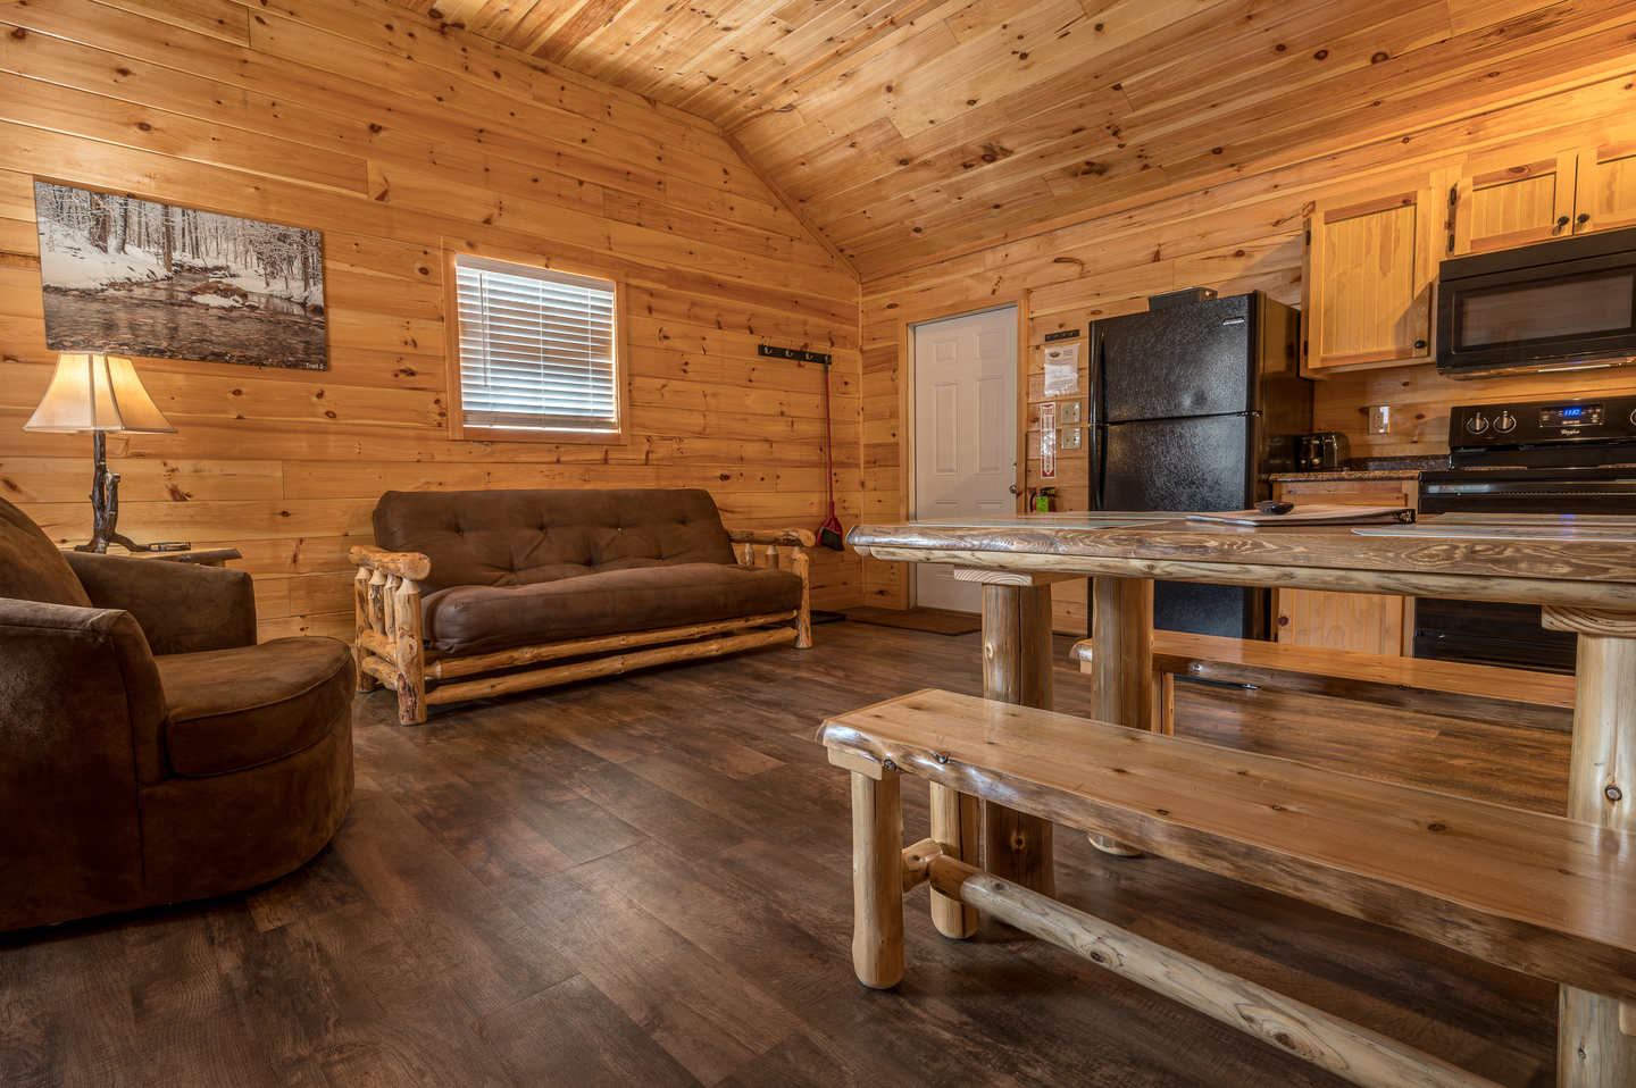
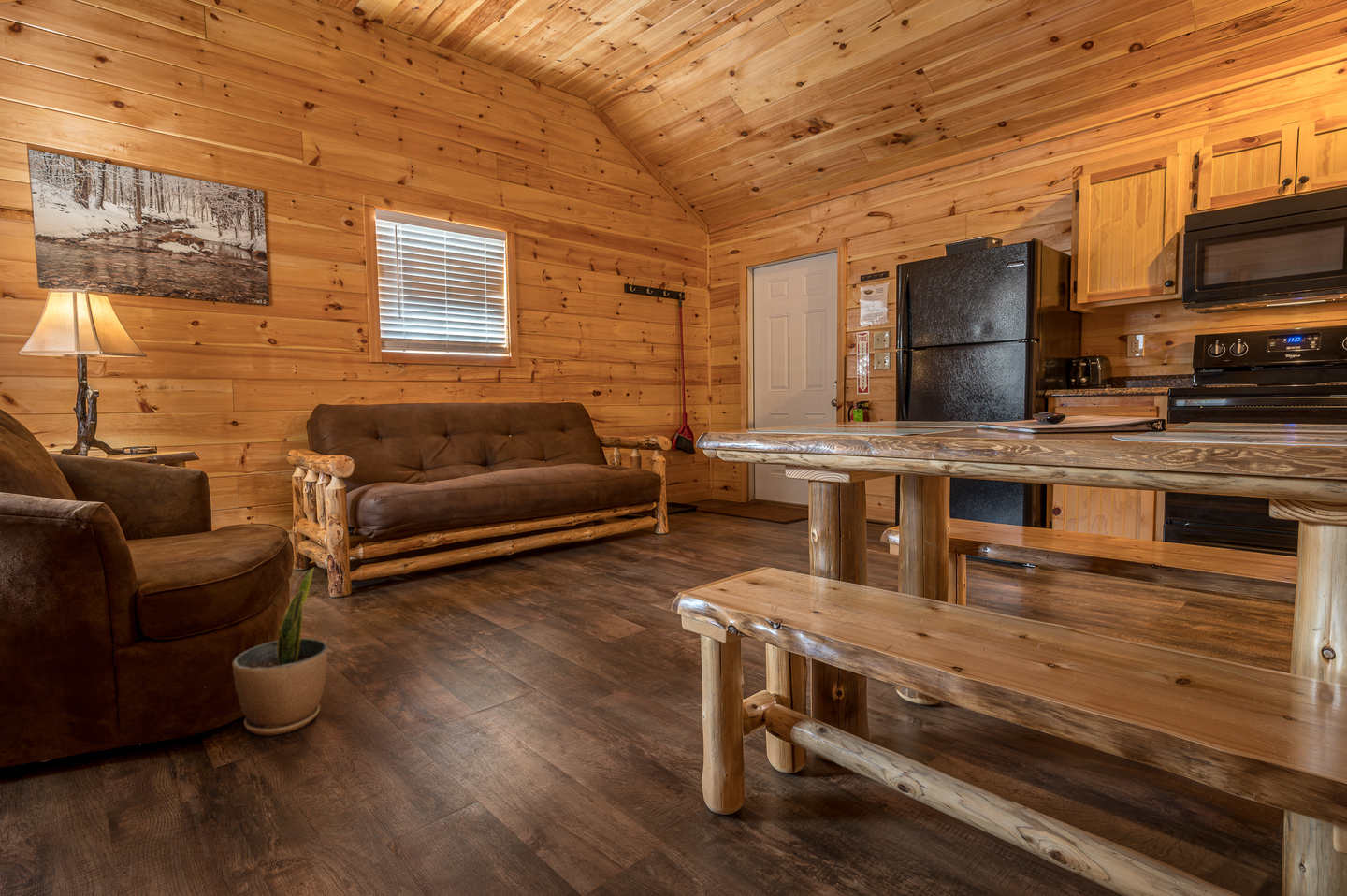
+ potted plant [231,567,328,736]
